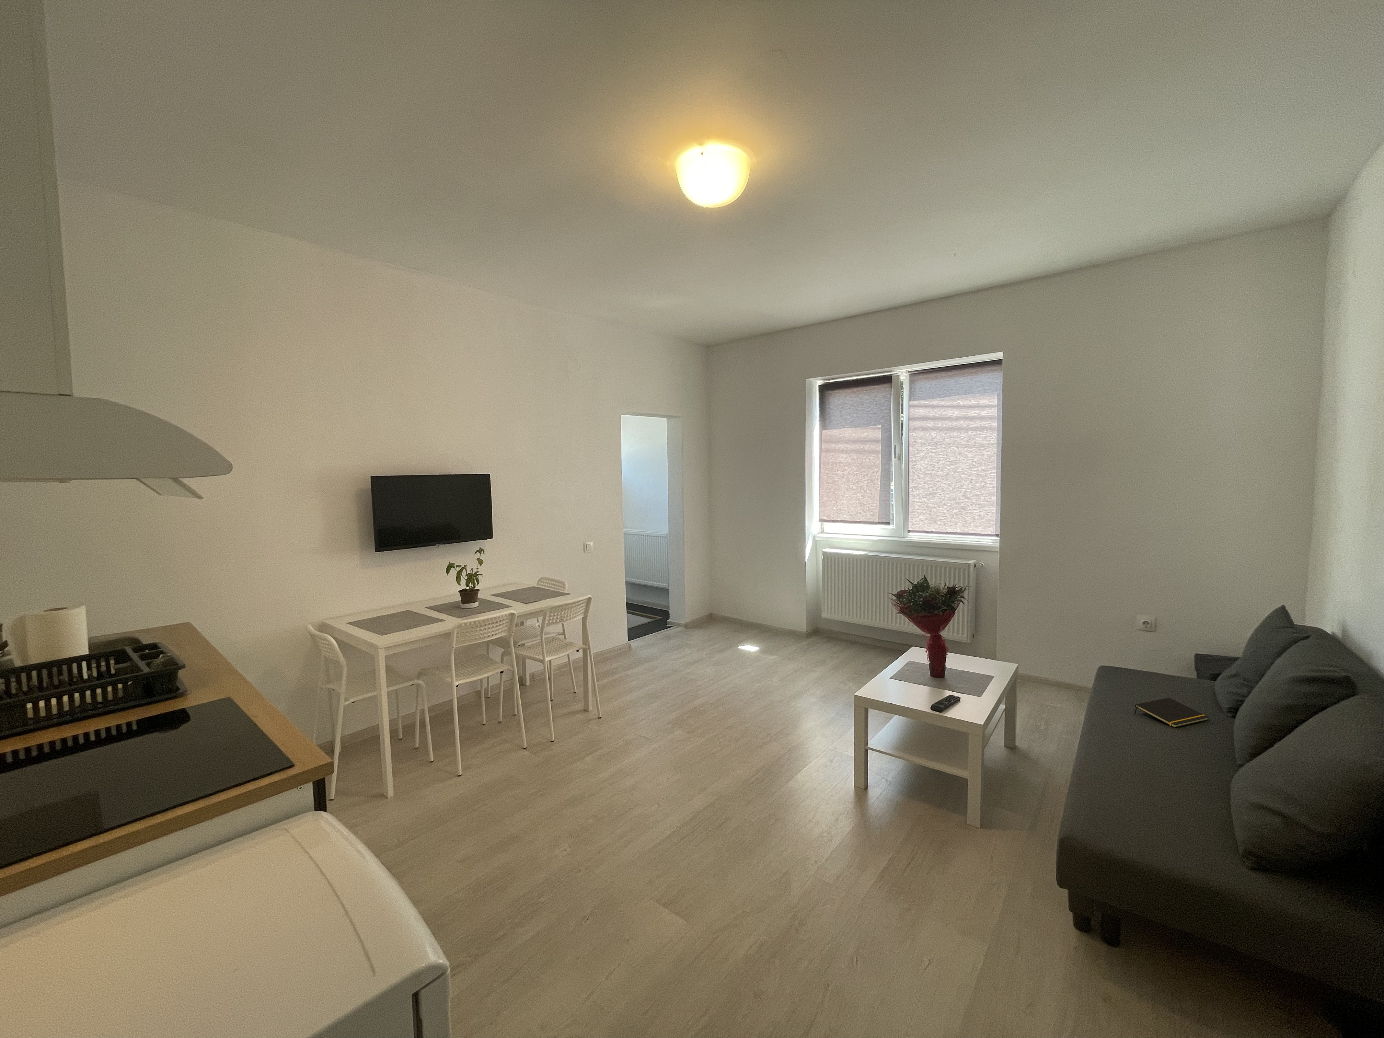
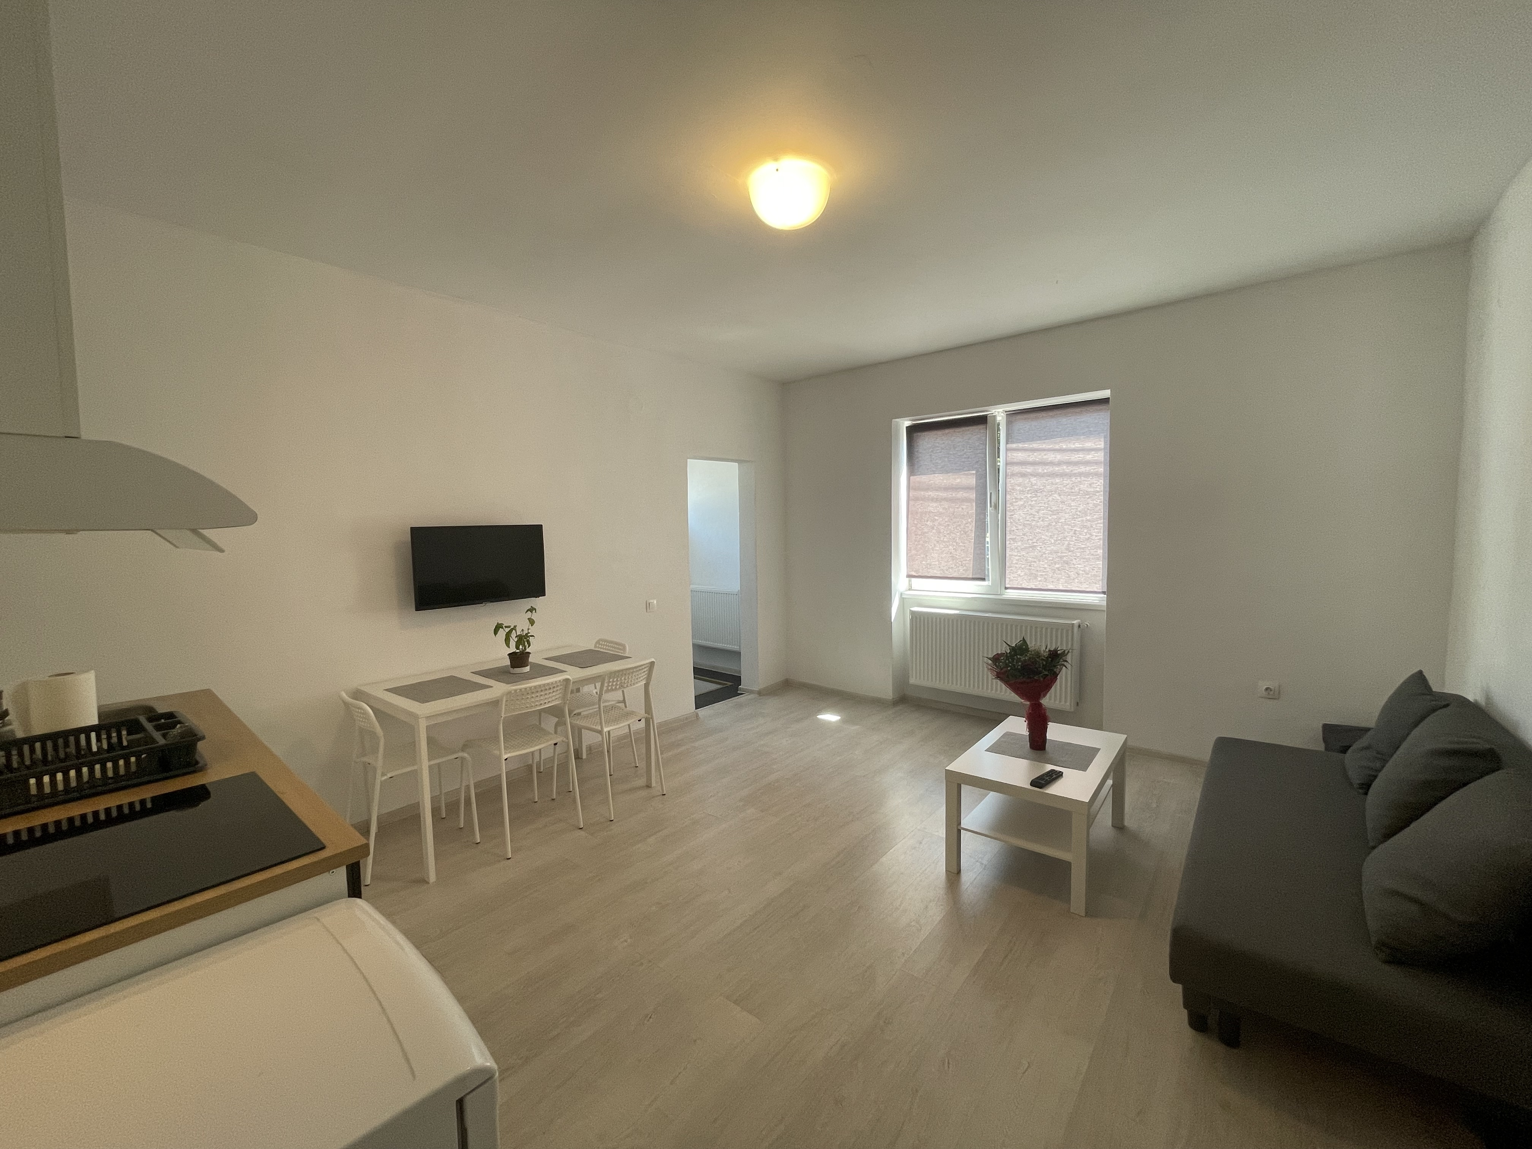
- notepad [1134,698,1209,728]
